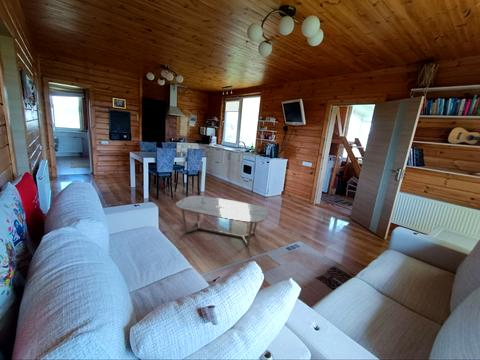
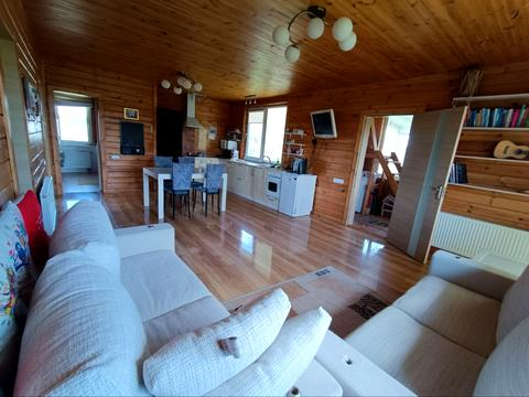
- coffee table [175,195,270,247]
